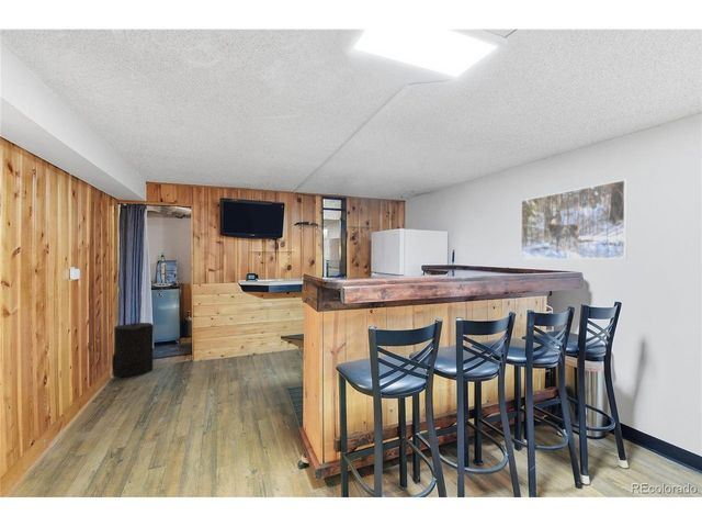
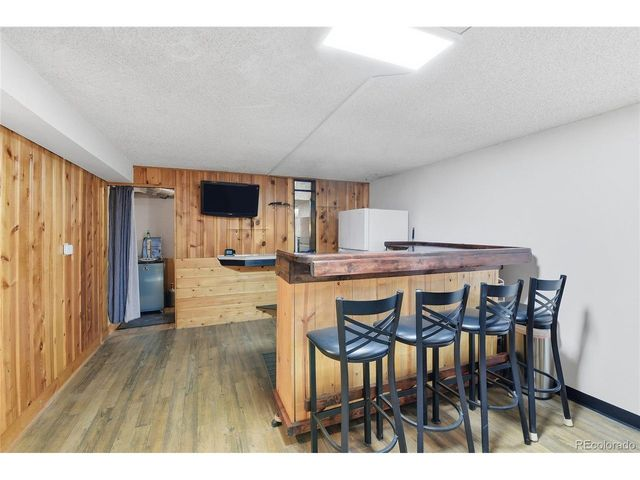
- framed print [520,179,629,260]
- trash can [112,322,155,378]
